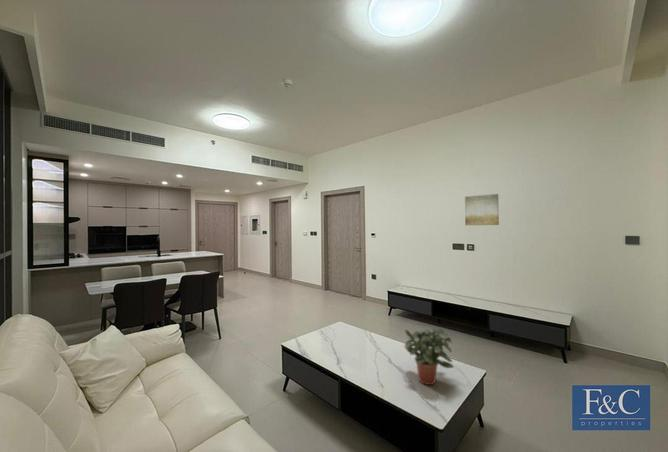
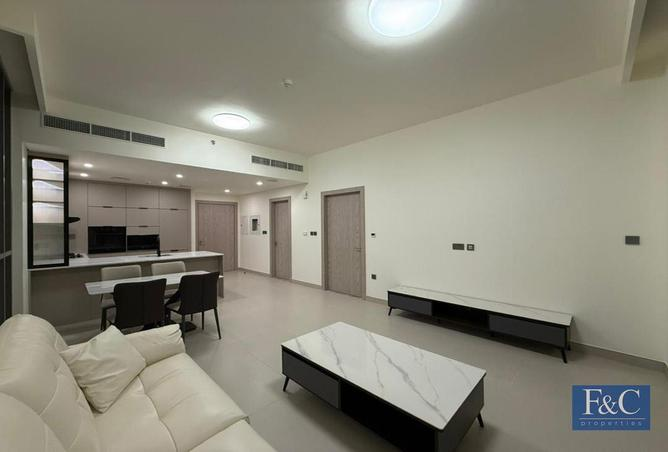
- potted plant [404,327,455,386]
- wall art [464,193,500,226]
